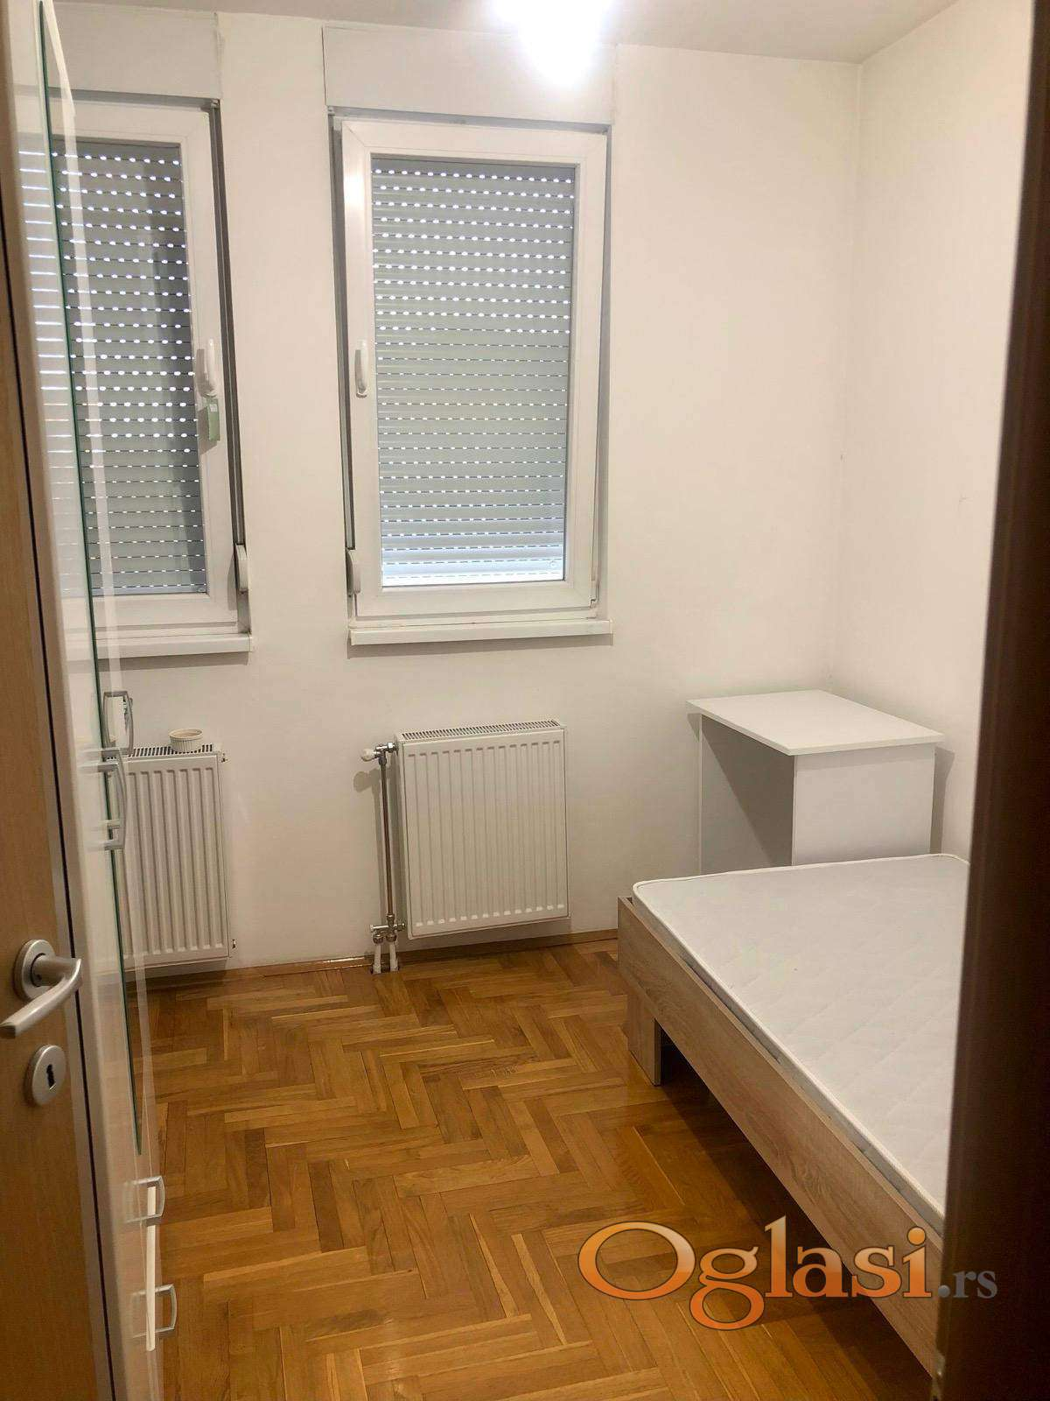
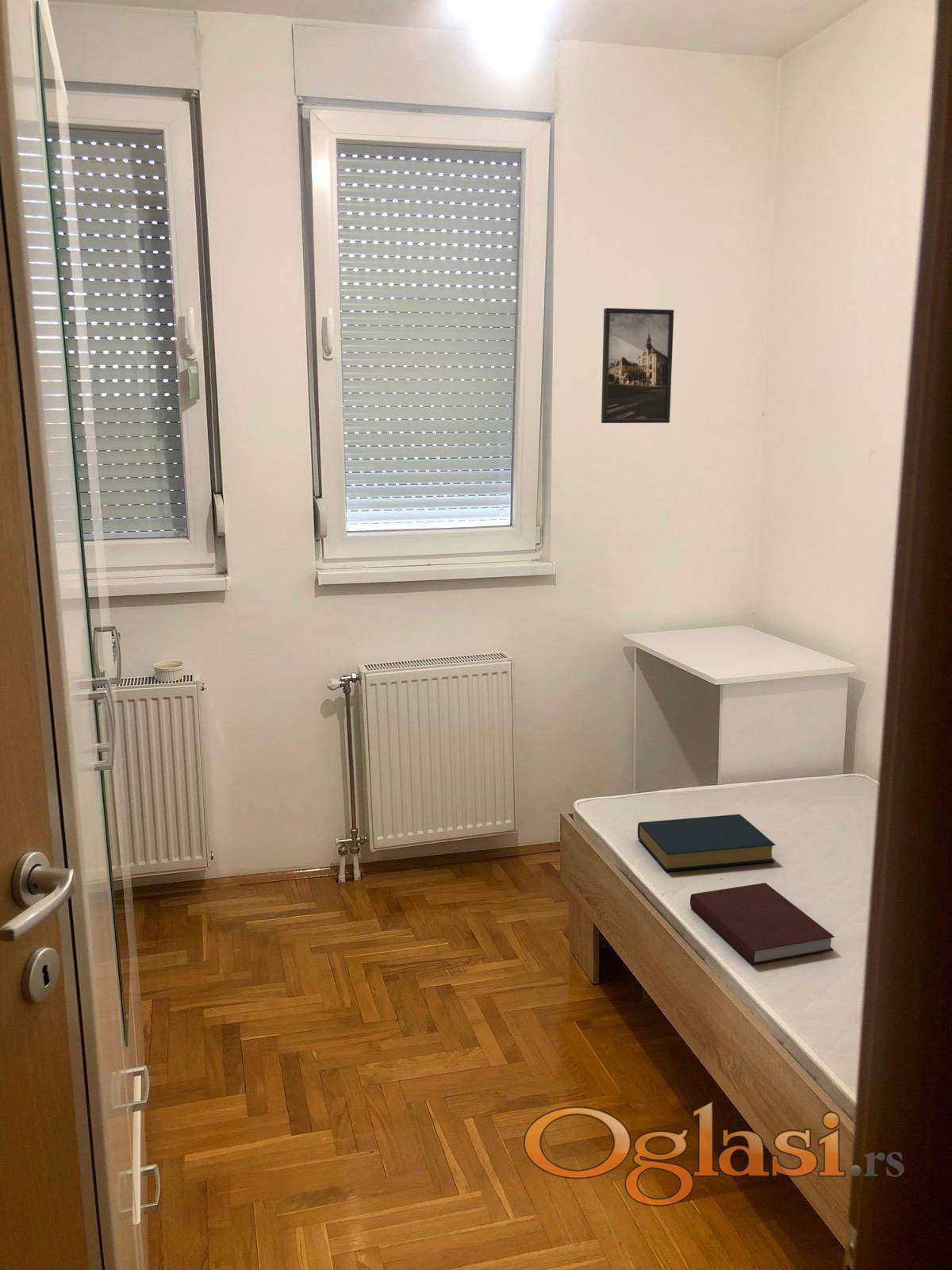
+ notebook [689,882,835,965]
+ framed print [601,307,674,424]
+ hardback book [637,814,776,872]
